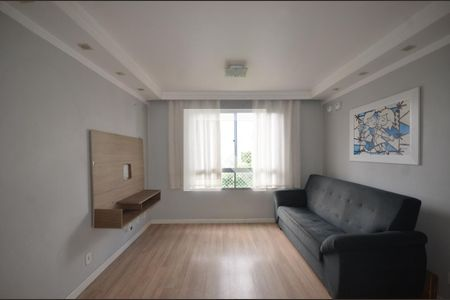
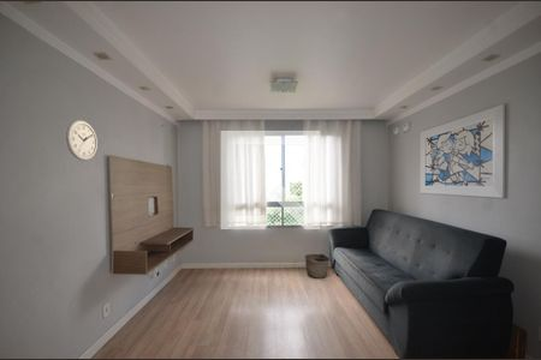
+ wall clock [65,119,99,162]
+ basket [304,253,331,280]
